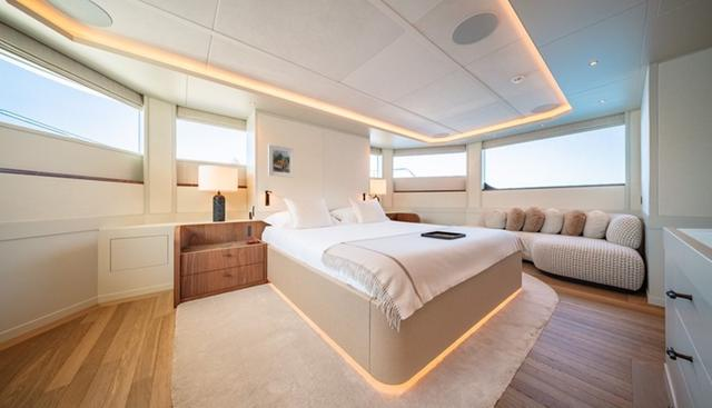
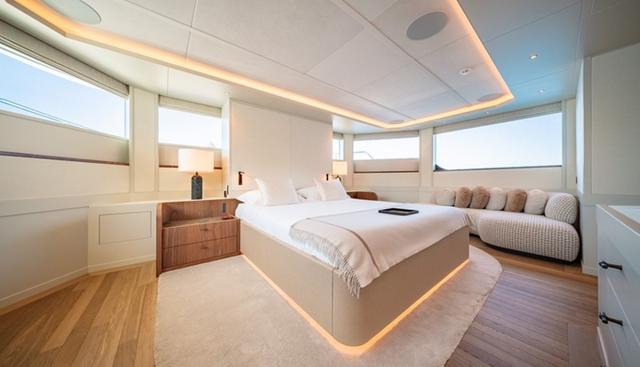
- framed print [267,143,295,179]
